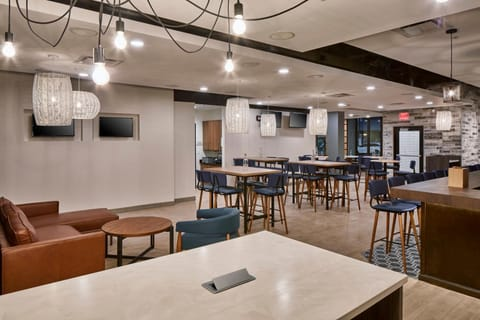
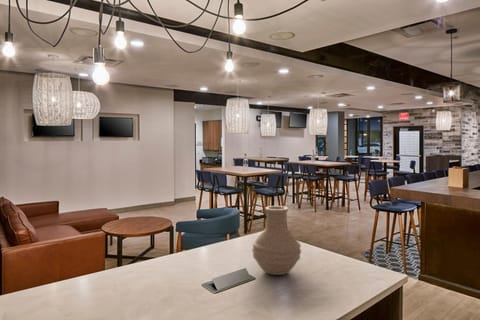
+ vase [251,205,302,276]
